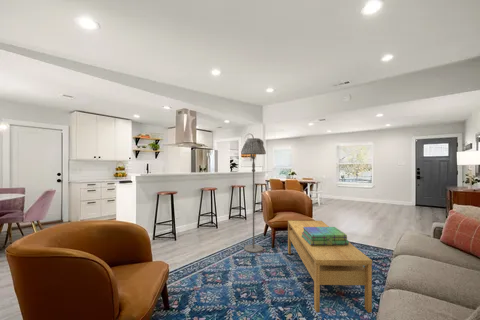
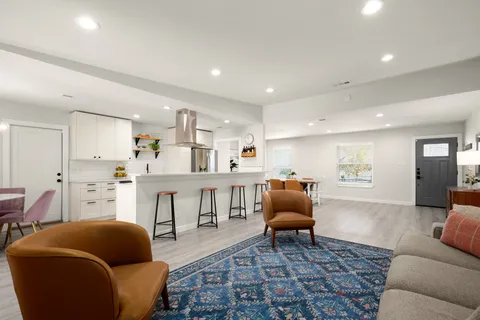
- coffee table [287,220,373,314]
- stack of books [302,226,350,246]
- floor lamp [240,137,267,254]
